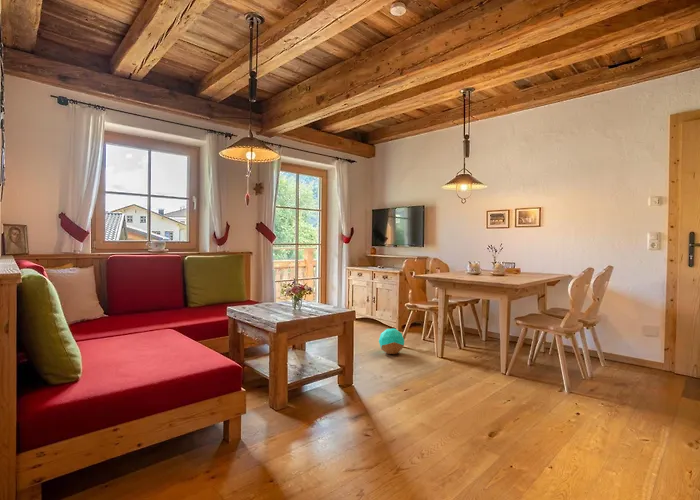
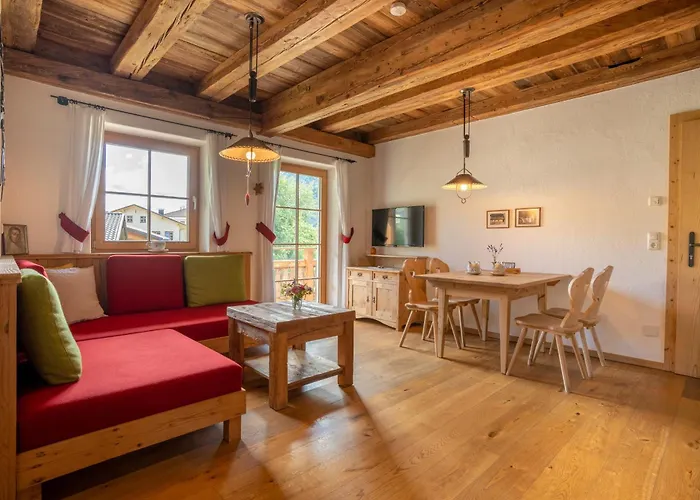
- ball [378,328,405,355]
